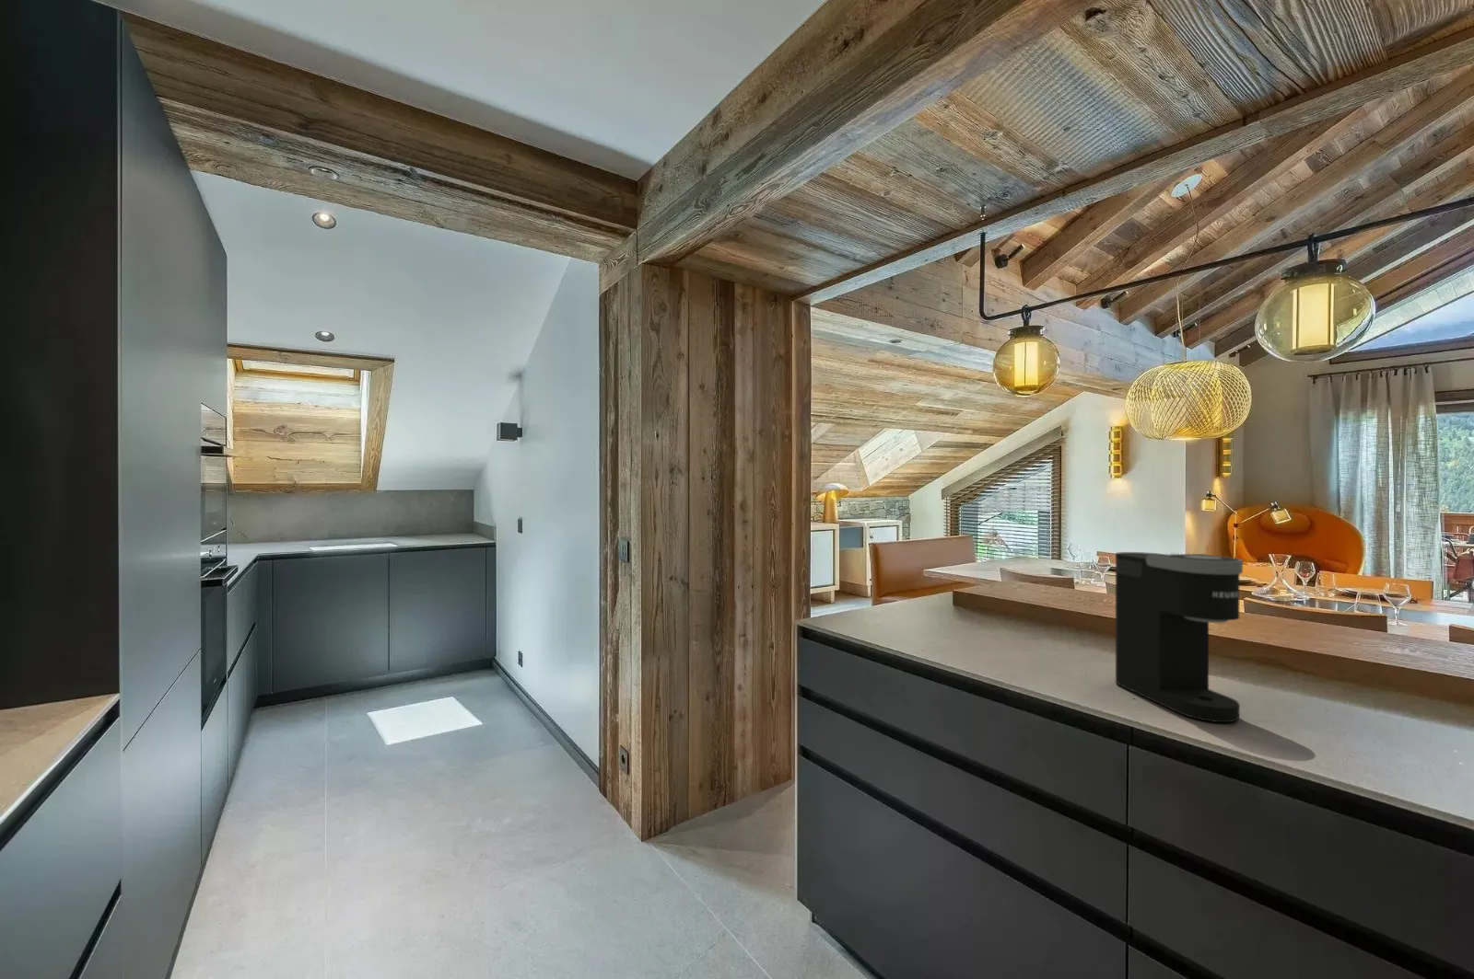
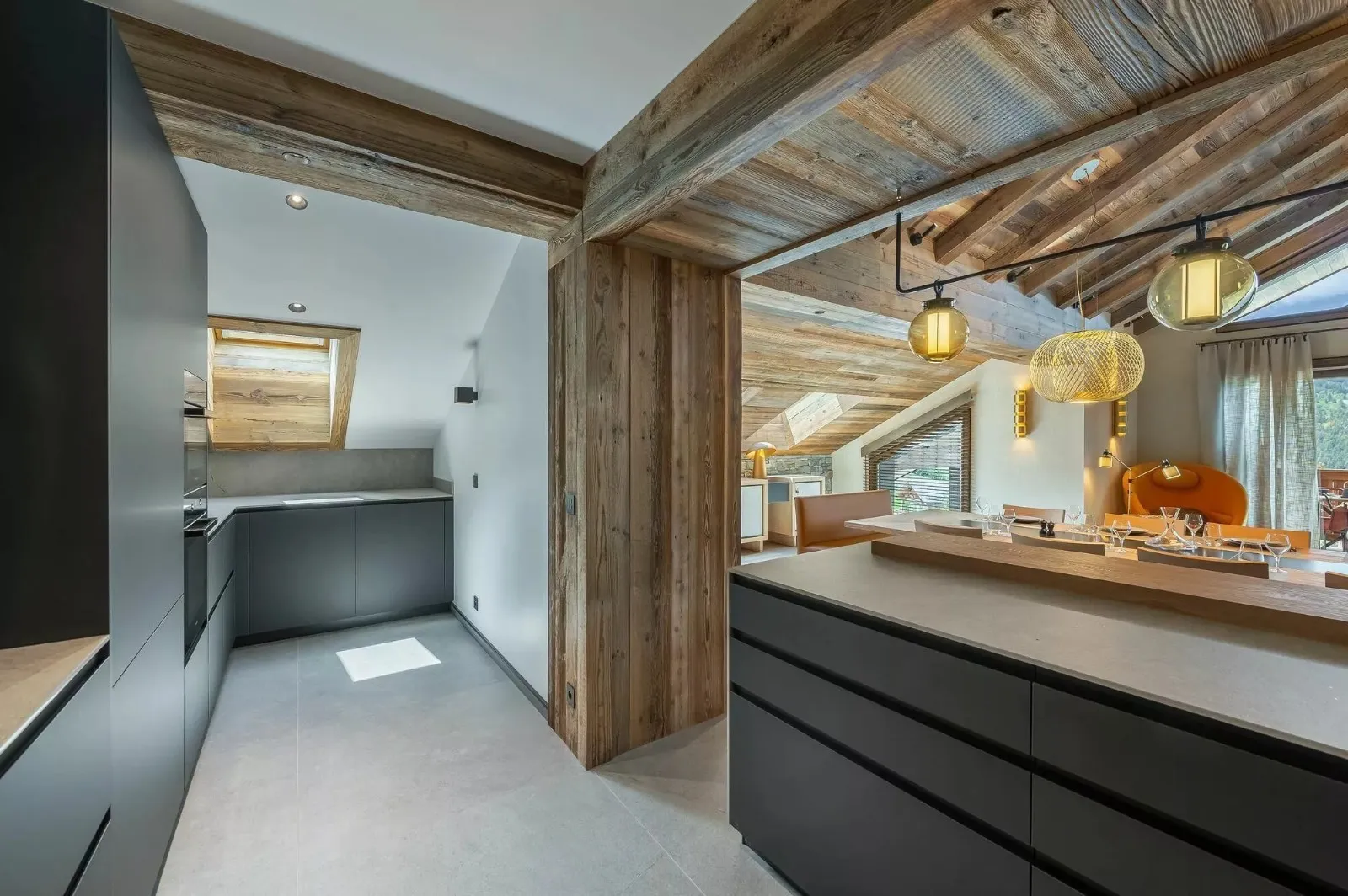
- coffee maker [1114,551,1243,723]
